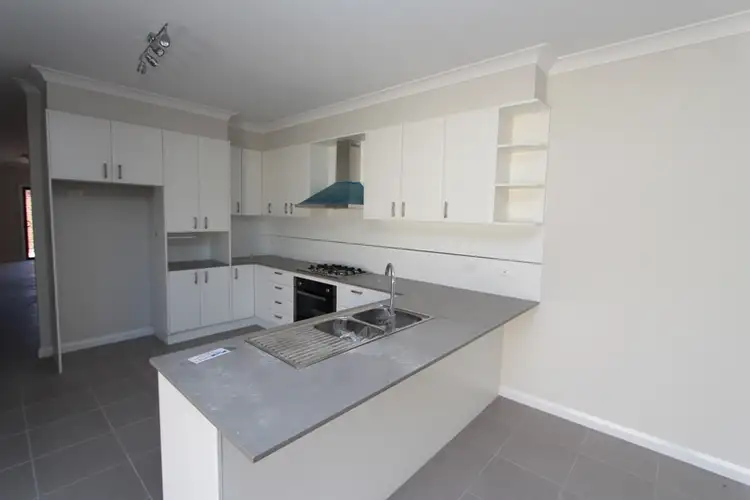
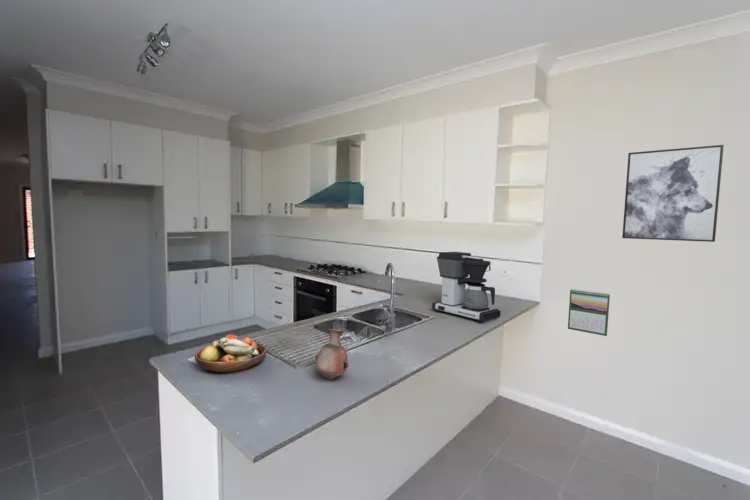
+ vase [315,328,350,380]
+ wall art [621,144,725,243]
+ fruit bowl [194,333,267,374]
+ calendar [567,288,611,337]
+ coffee maker [431,251,502,324]
